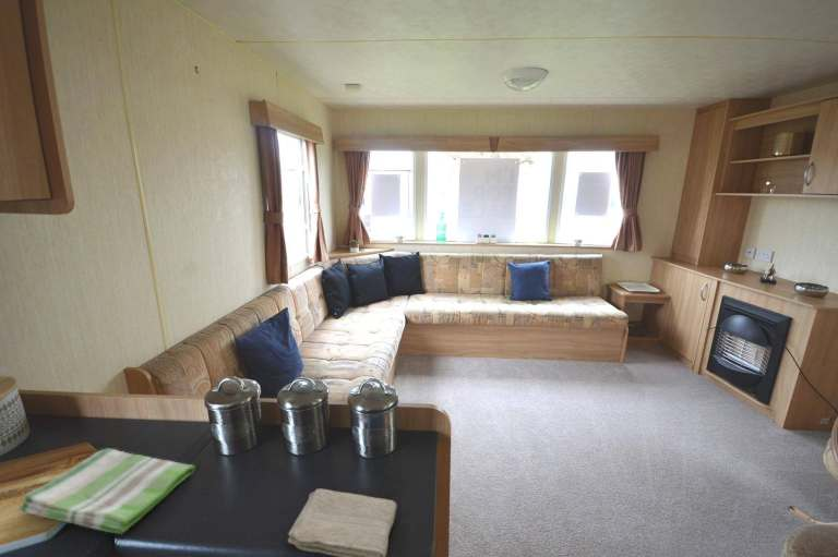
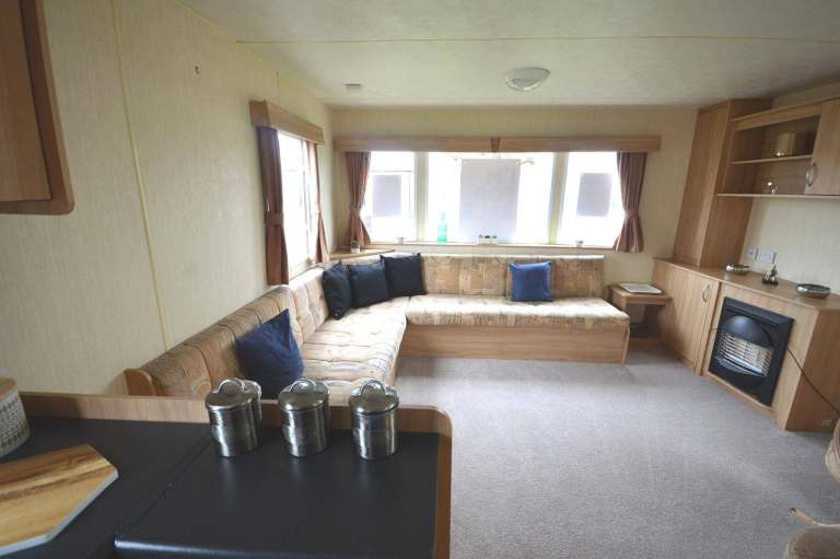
- dish towel [19,447,196,535]
- washcloth [287,487,398,557]
